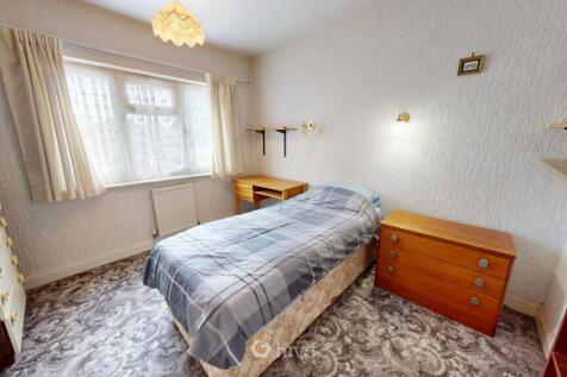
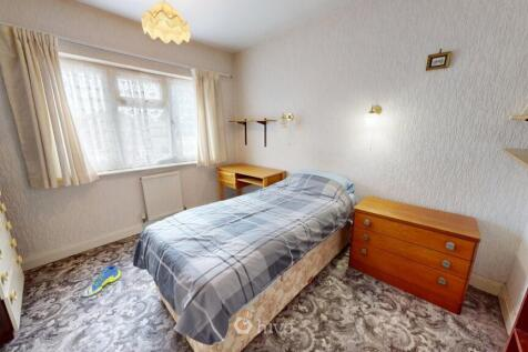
+ sneaker [81,264,122,298]
